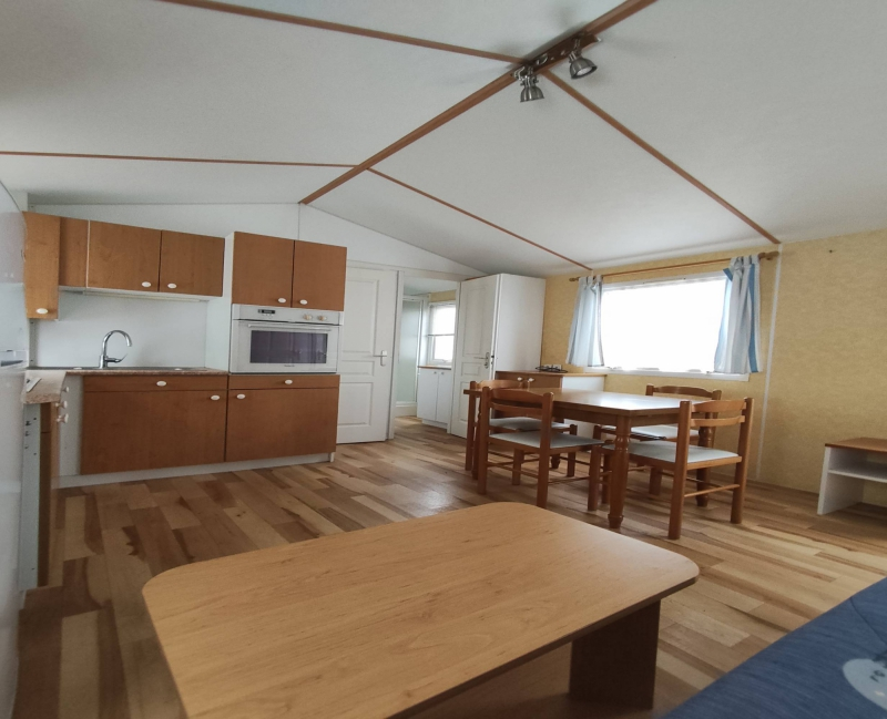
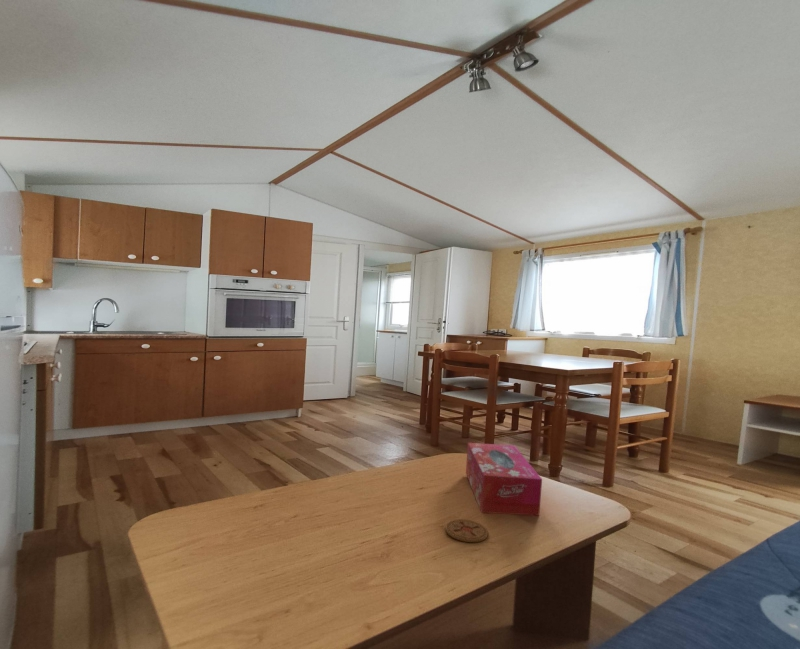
+ tissue box [465,442,543,517]
+ coaster [445,518,489,543]
